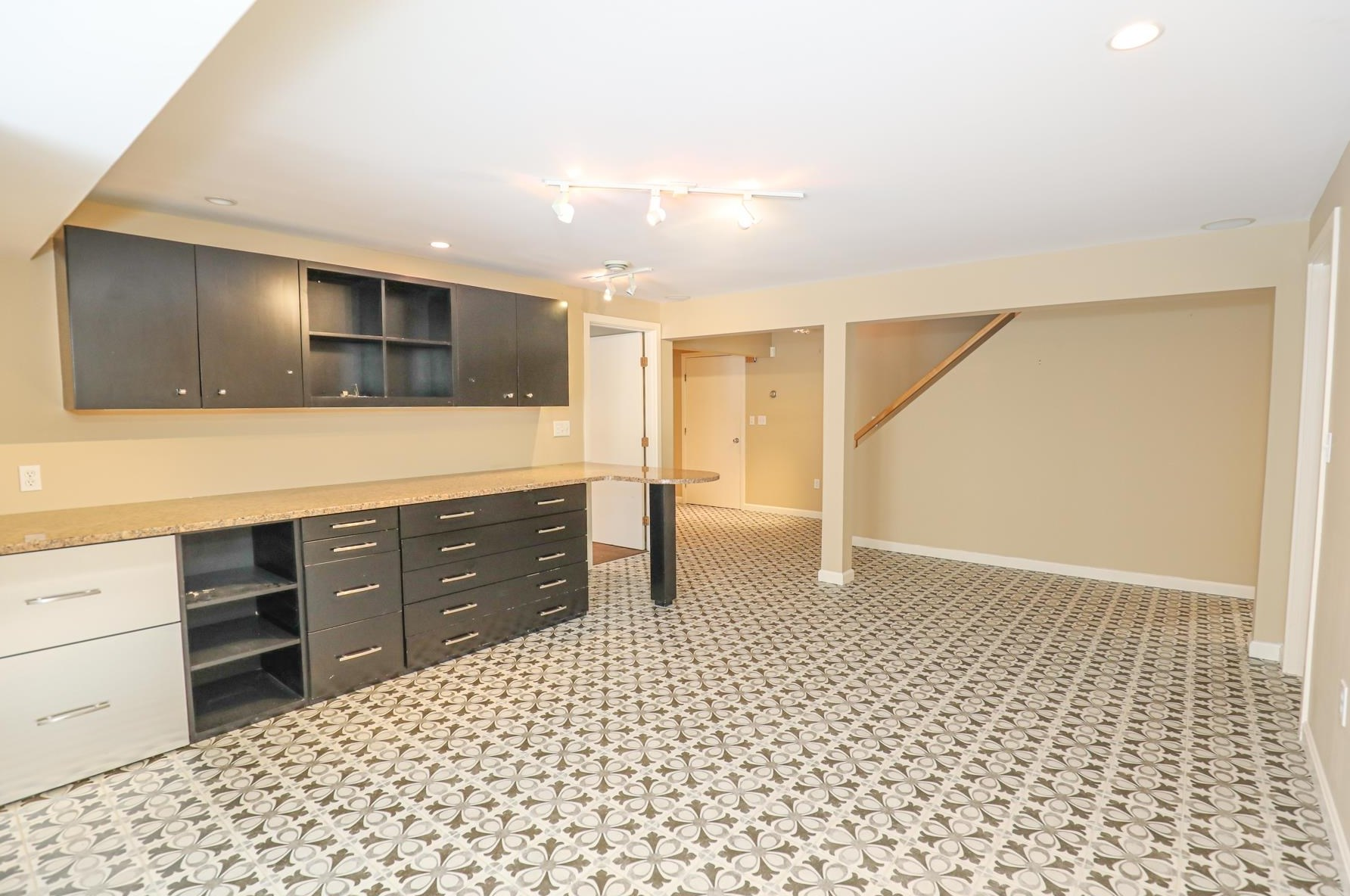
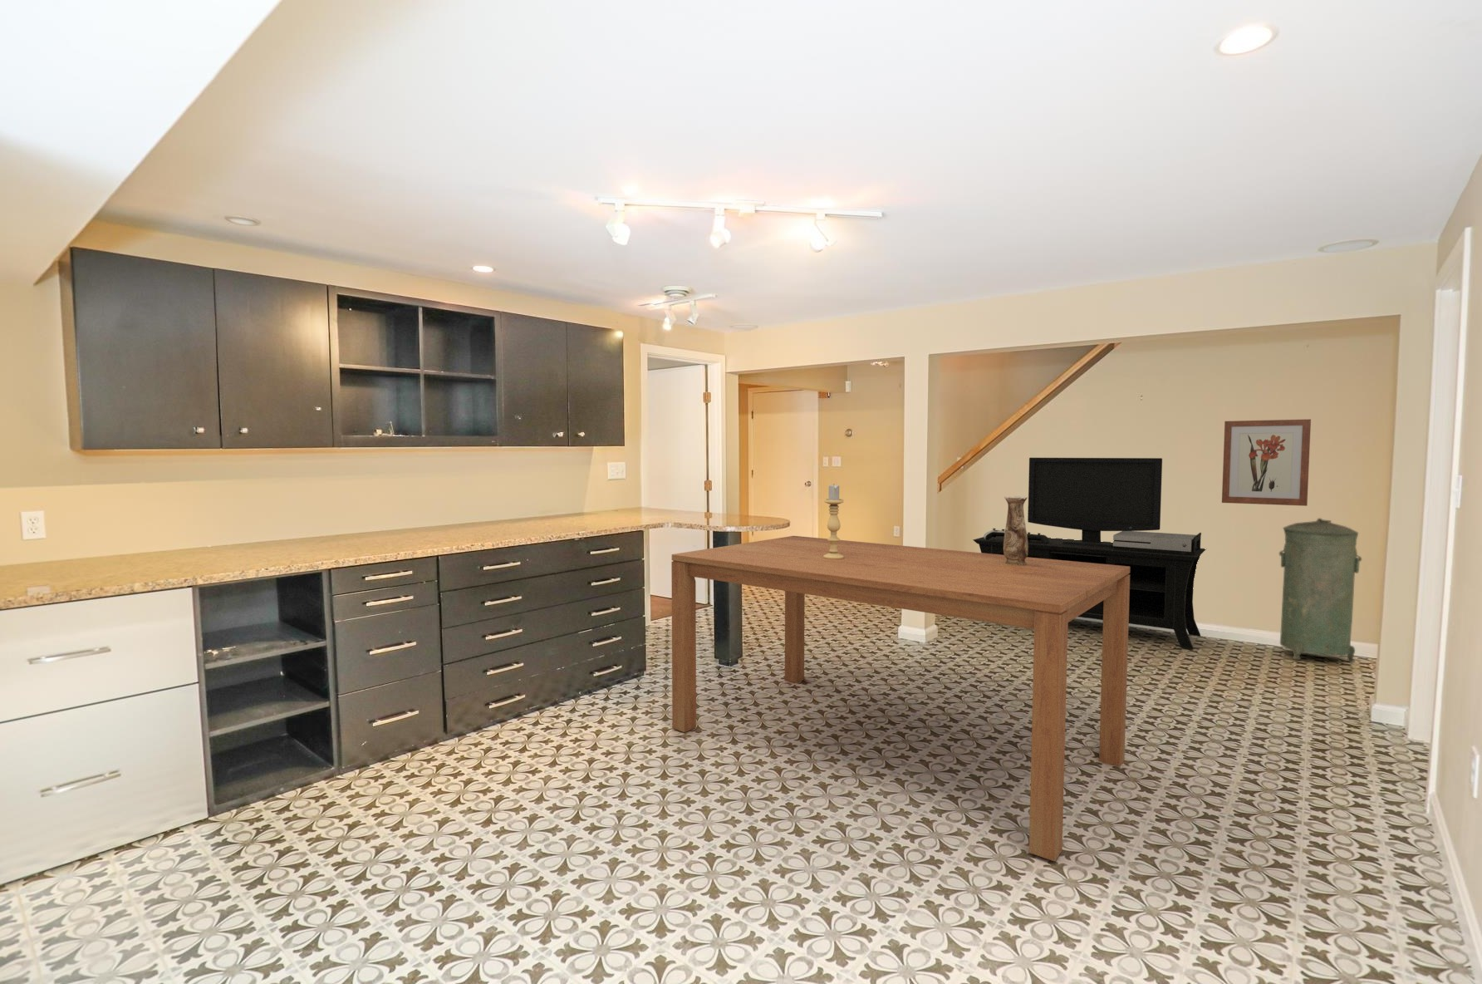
+ wall art [1221,418,1312,507]
+ vase [1003,495,1029,566]
+ candle holder [823,484,844,559]
+ dining table [671,535,1130,862]
+ media console [972,457,1206,650]
+ trash can [1279,517,1362,663]
